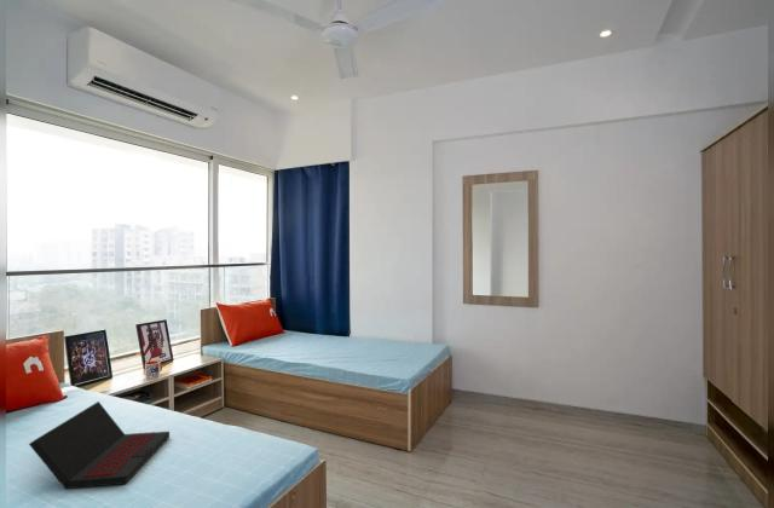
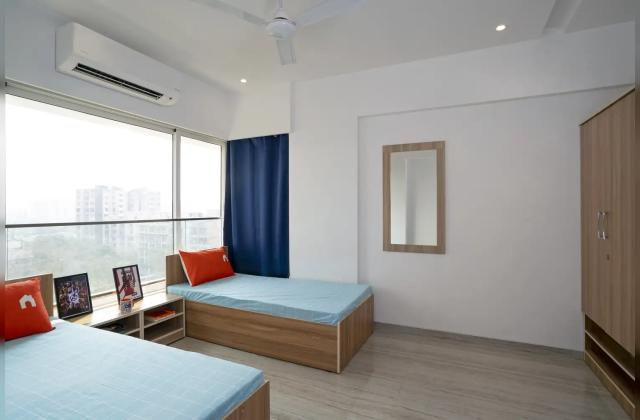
- laptop [28,400,171,490]
